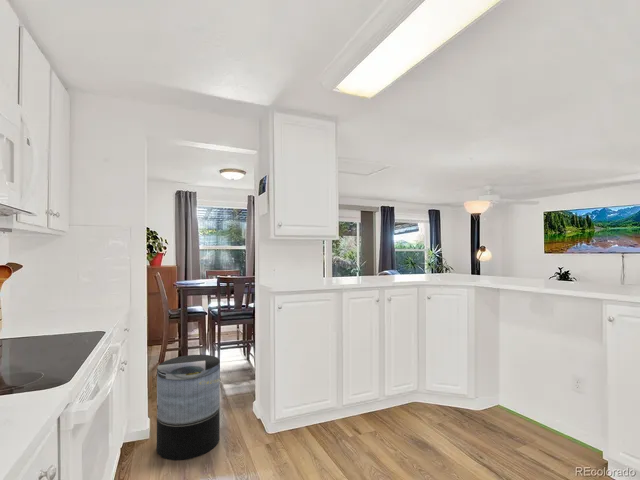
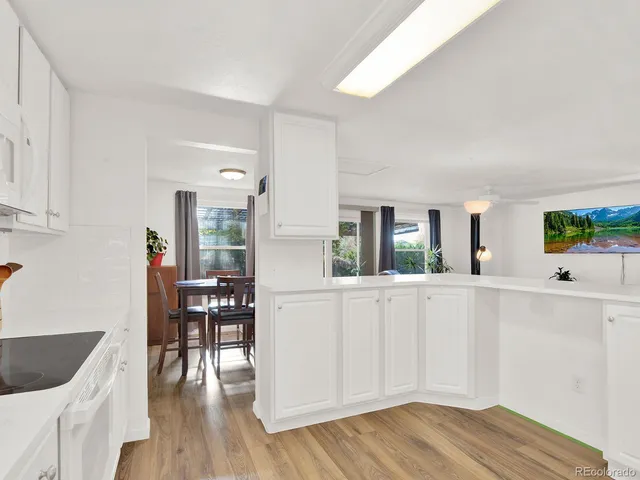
- trash can [156,354,221,461]
